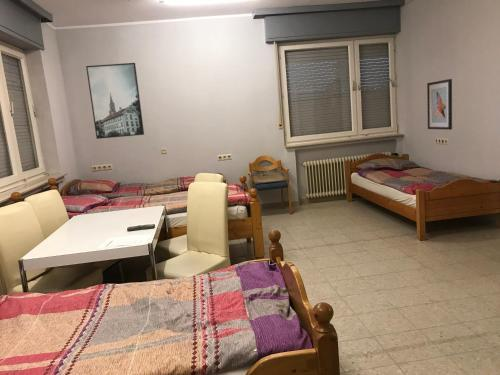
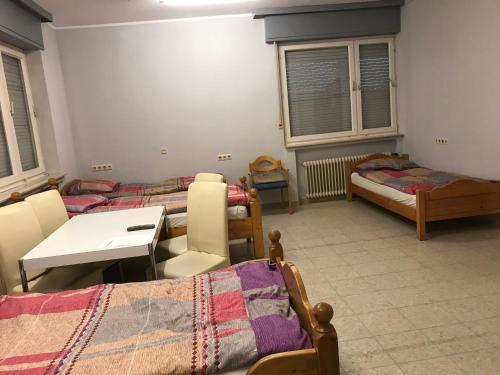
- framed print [85,62,145,140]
- wall art [426,78,453,131]
